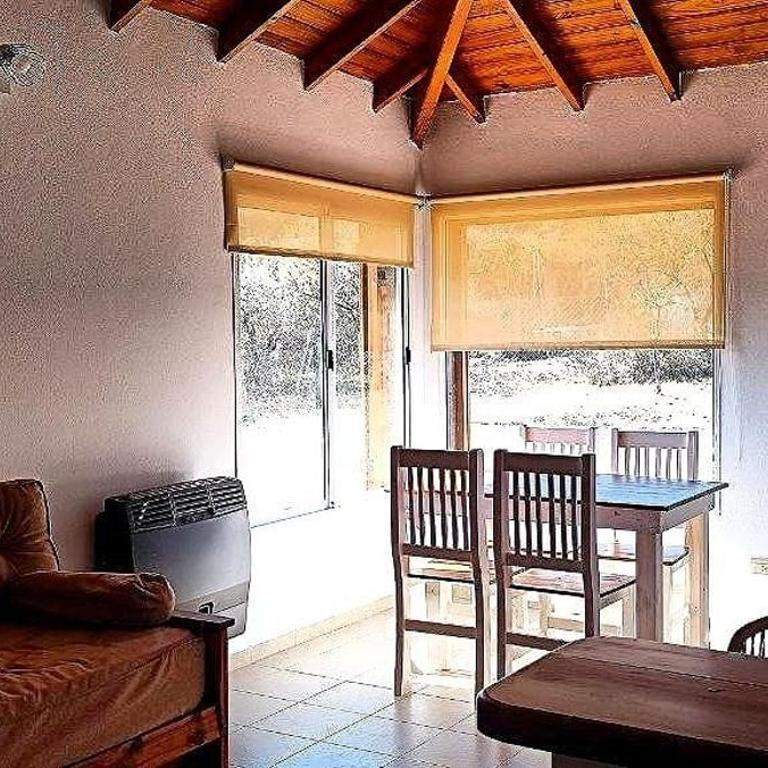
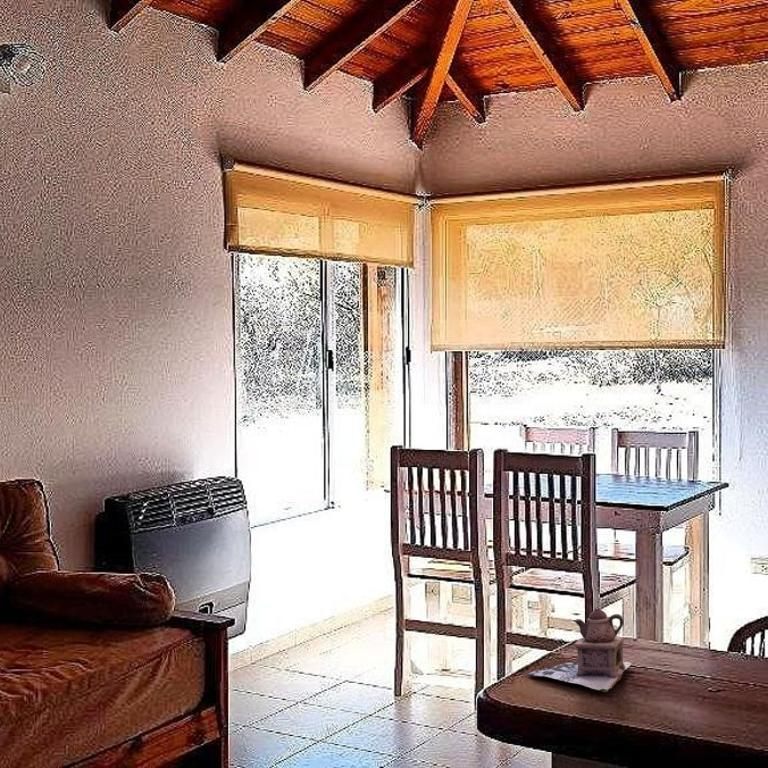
+ teapot [526,607,632,693]
